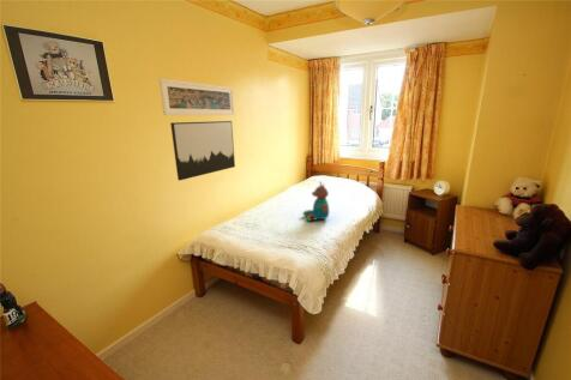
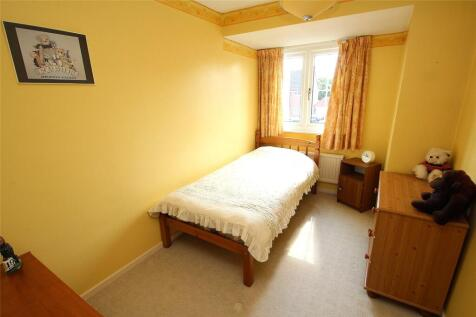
- wall art [169,120,236,181]
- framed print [157,78,236,116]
- teddy bear [302,180,330,223]
